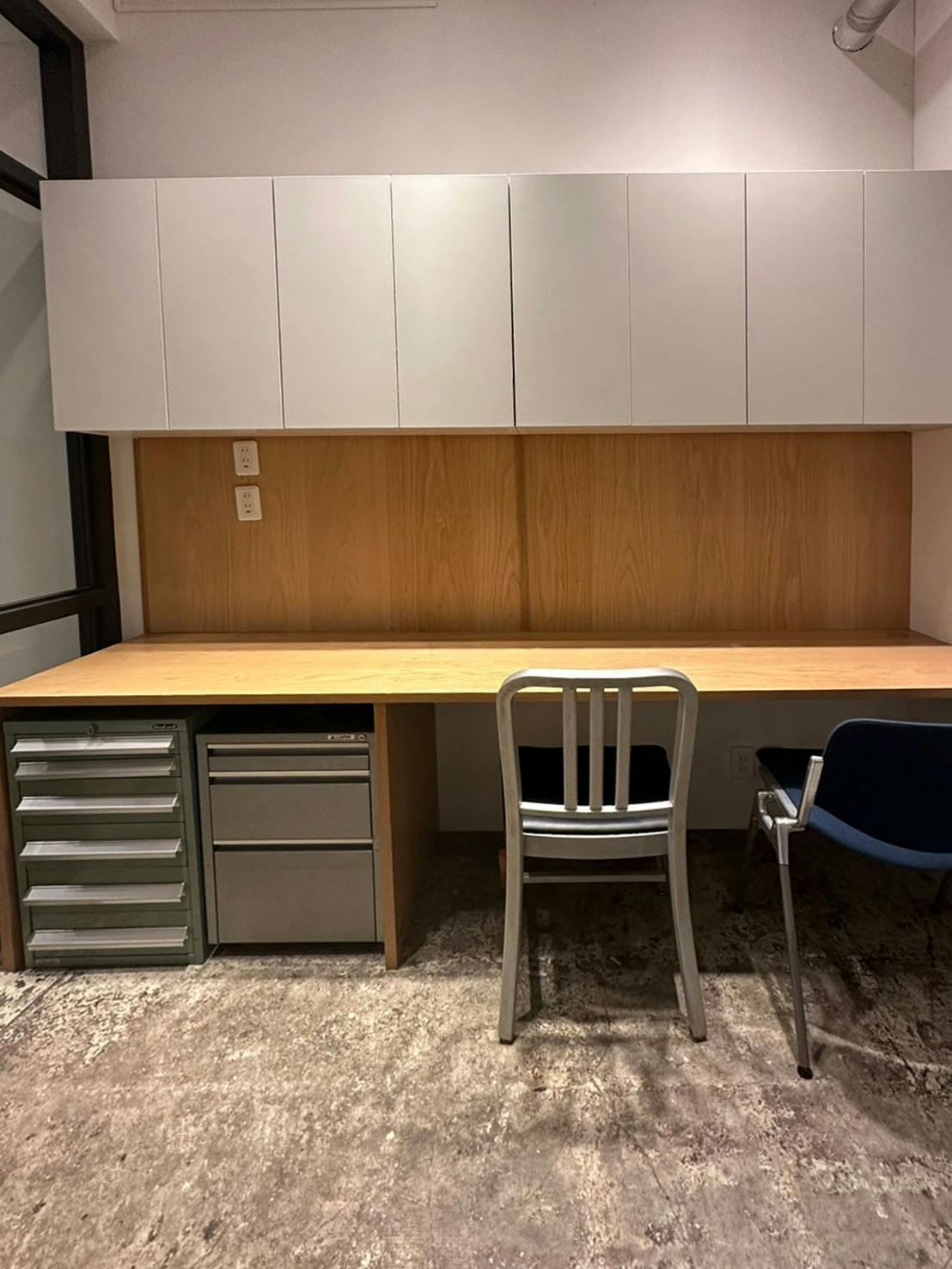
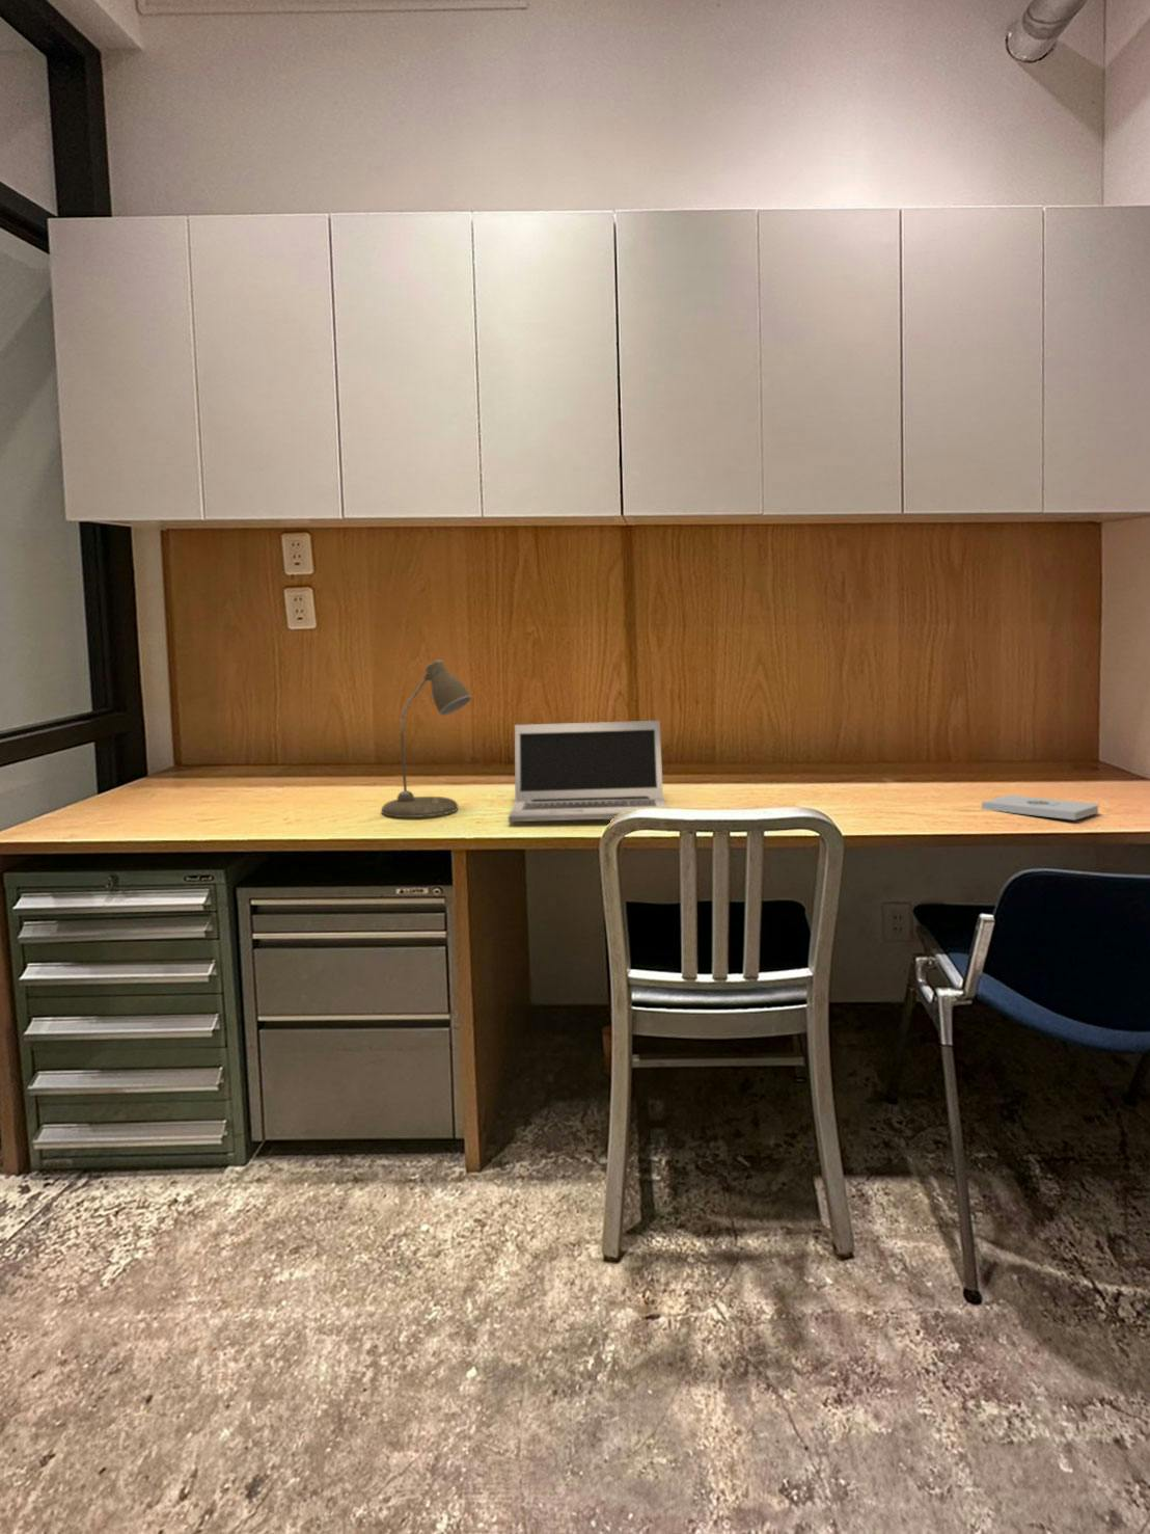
+ laptop [507,719,668,822]
+ notepad [981,794,1100,822]
+ desk lamp [381,660,474,818]
